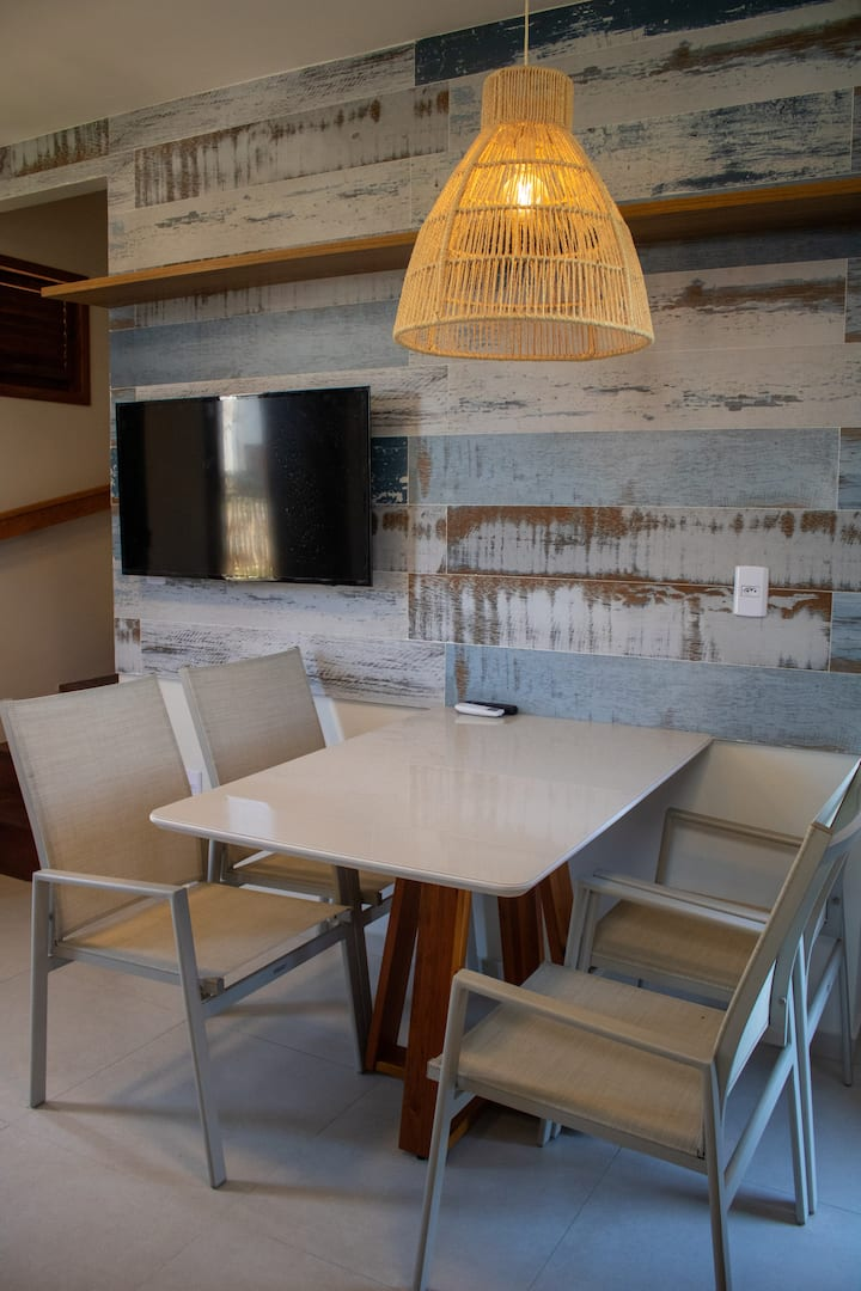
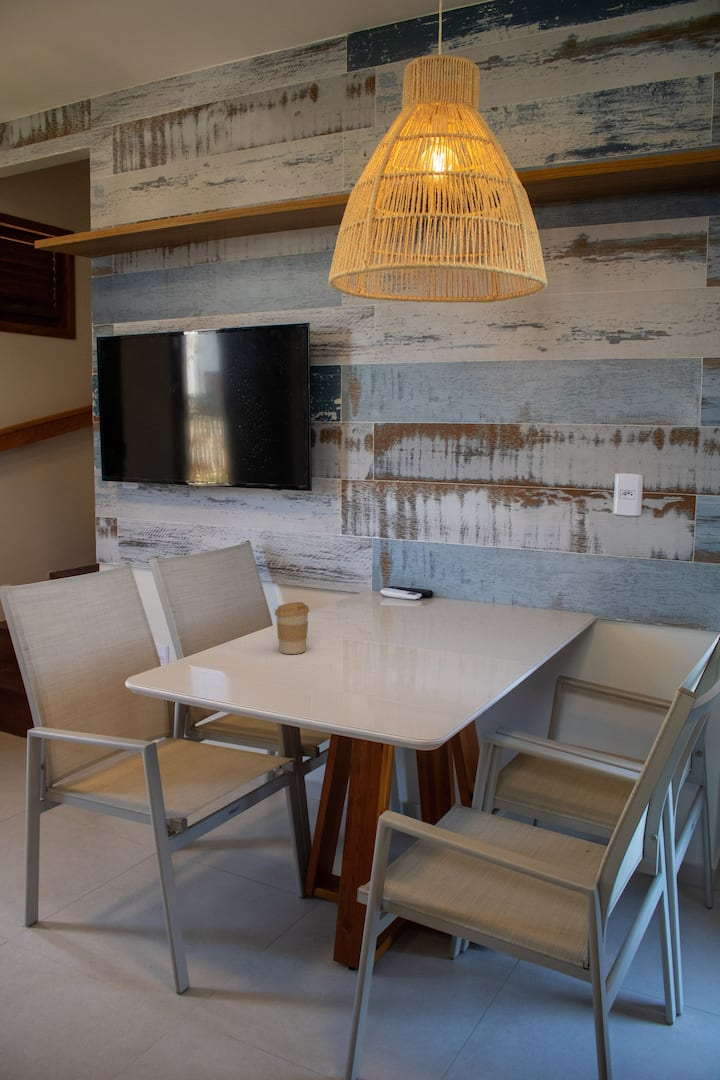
+ coffee cup [274,601,310,655]
